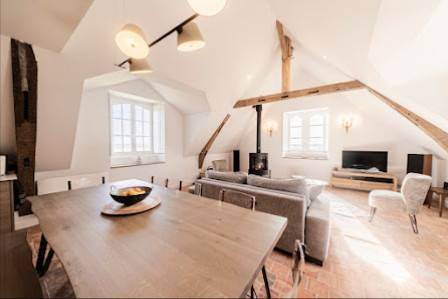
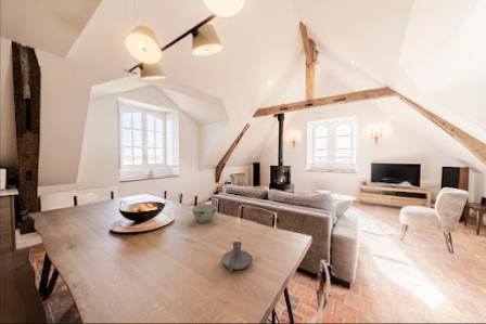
+ bowl [191,204,218,223]
+ candle holder [220,241,254,273]
